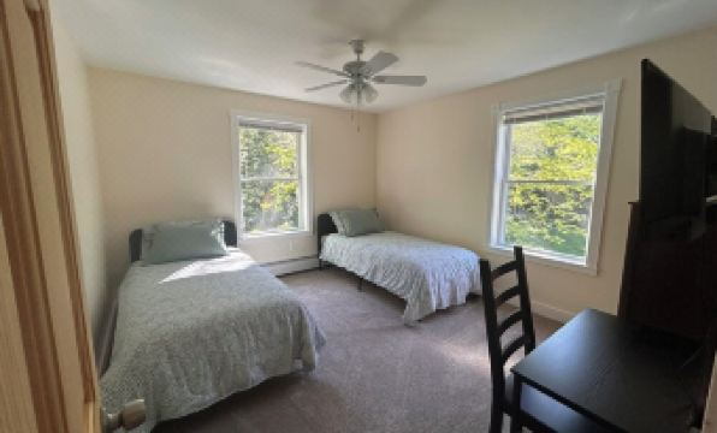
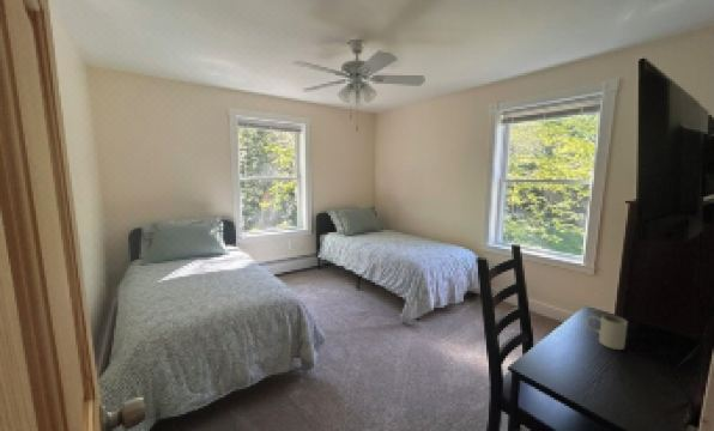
+ mug [587,314,629,351]
